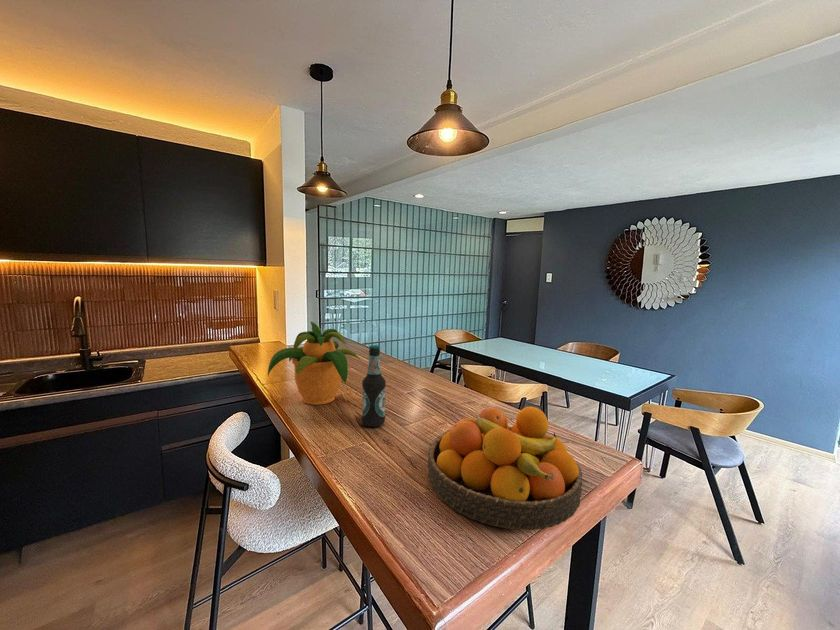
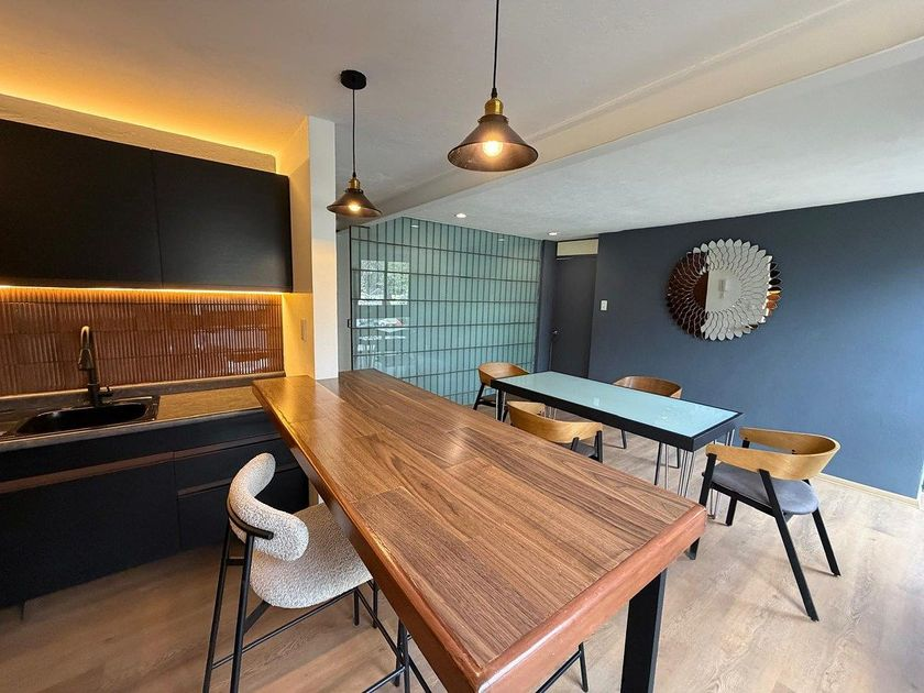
- potted plant [267,321,361,406]
- bottle [361,344,387,428]
- fruit bowl [427,406,583,531]
